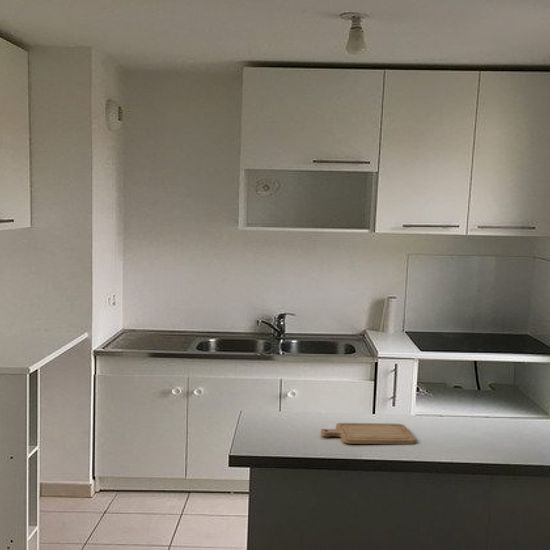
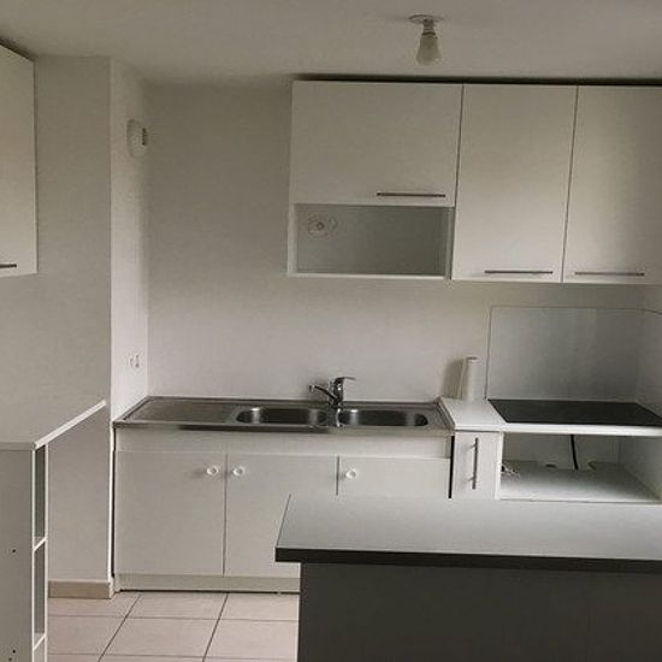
- chopping board [320,422,417,445]
